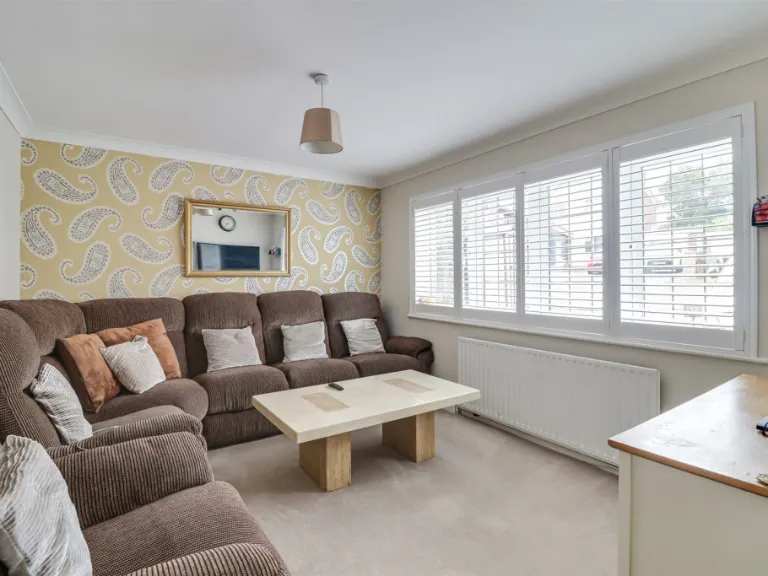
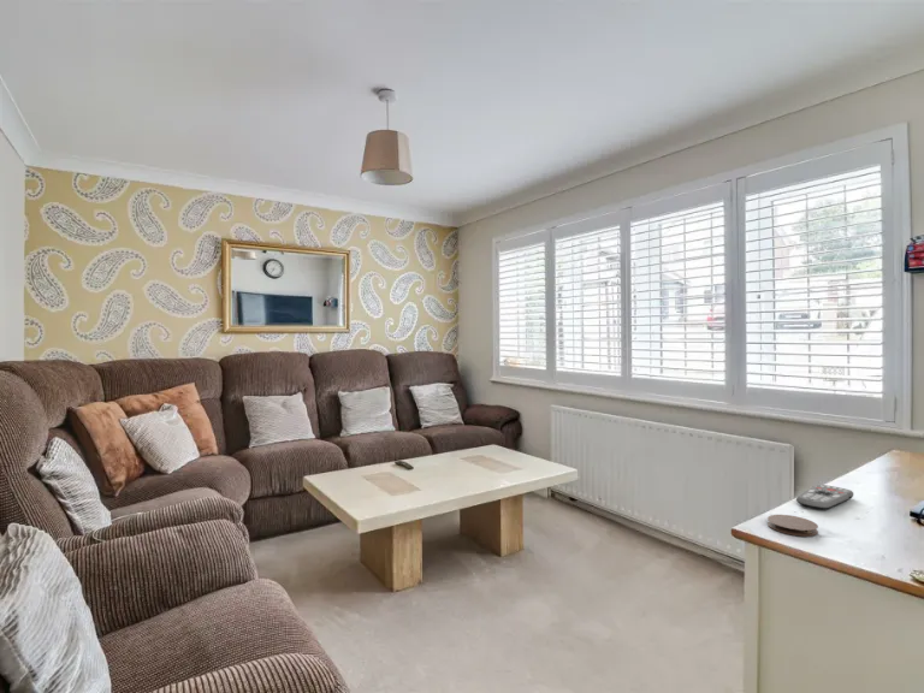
+ remote control [795,484,854,510]
+ coaster [766,514,819,538]
